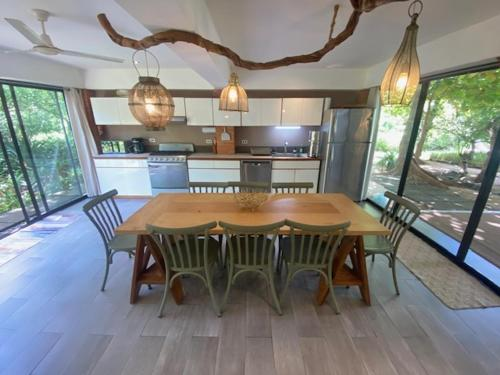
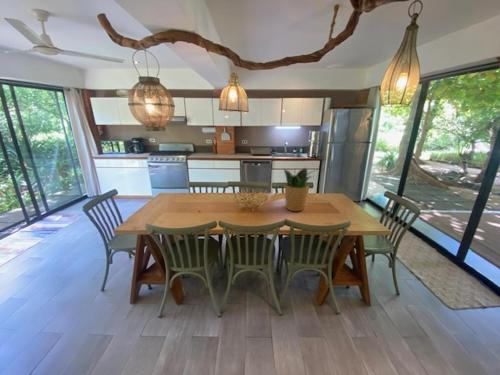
+ potted plant [282,166,317,212]
